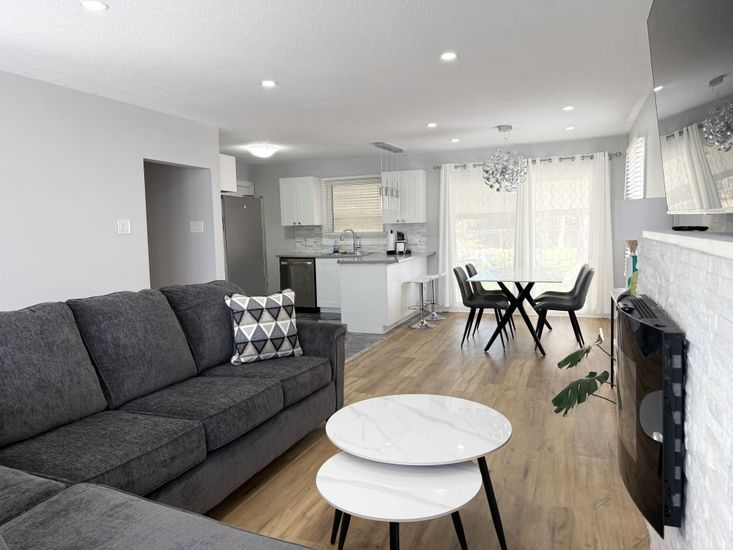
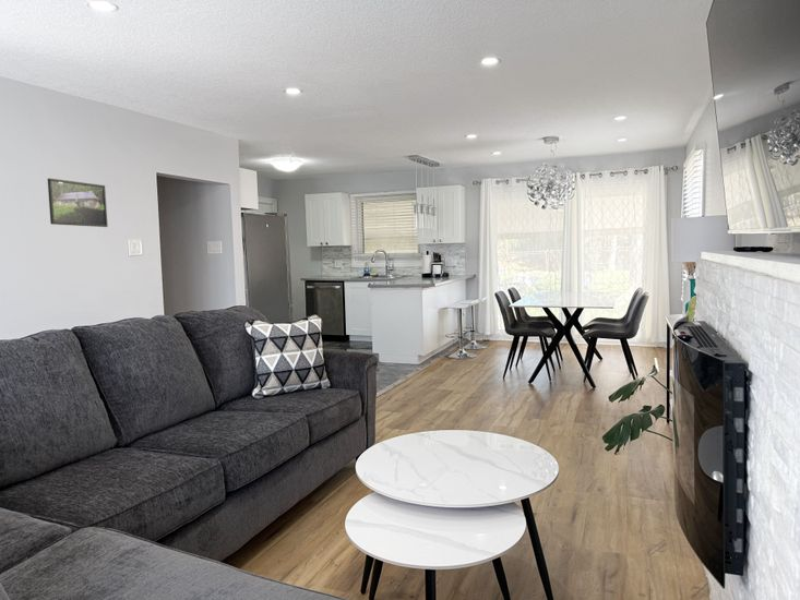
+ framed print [47,178,109,228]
